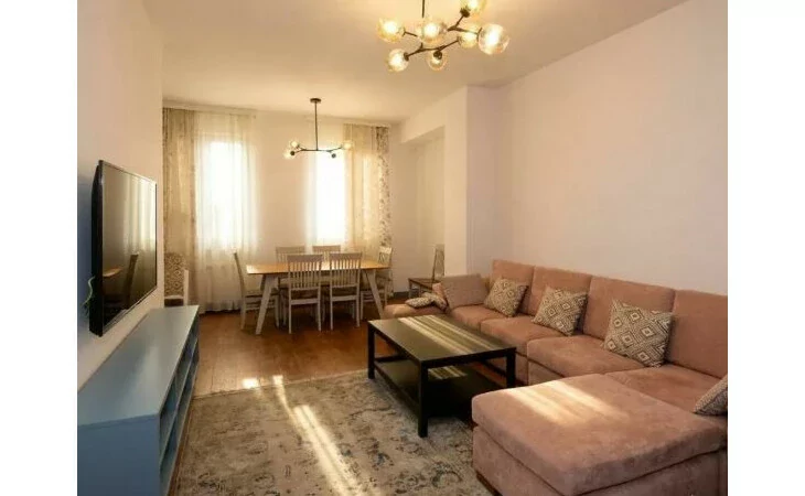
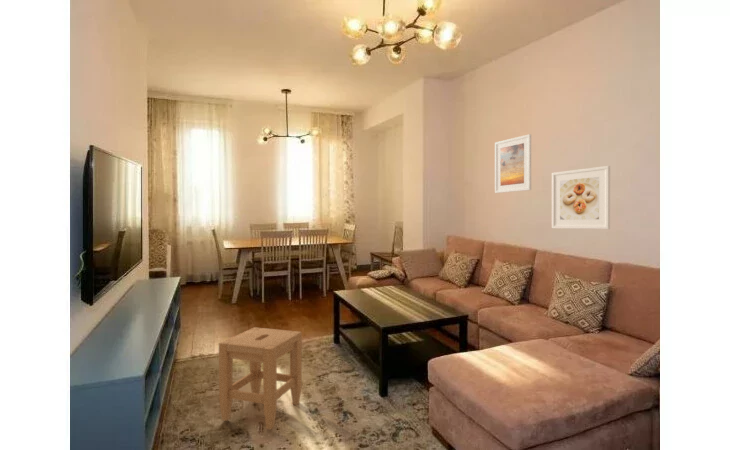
+ stool [218,326,303,431]
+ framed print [494,133,532,194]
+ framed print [551,165,611,230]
